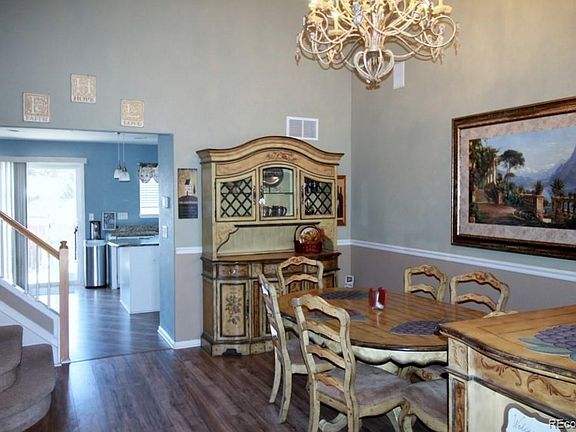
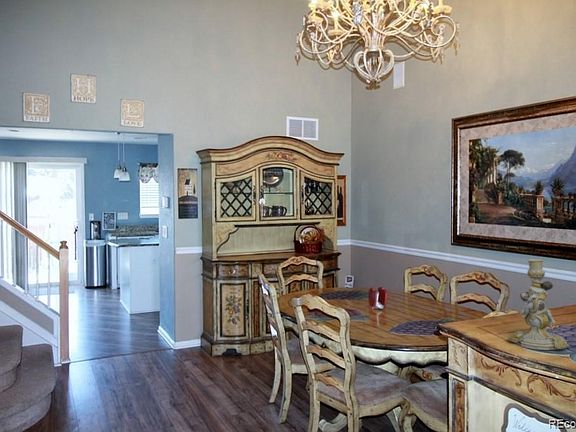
+ candlestick [506,258,571,351]
